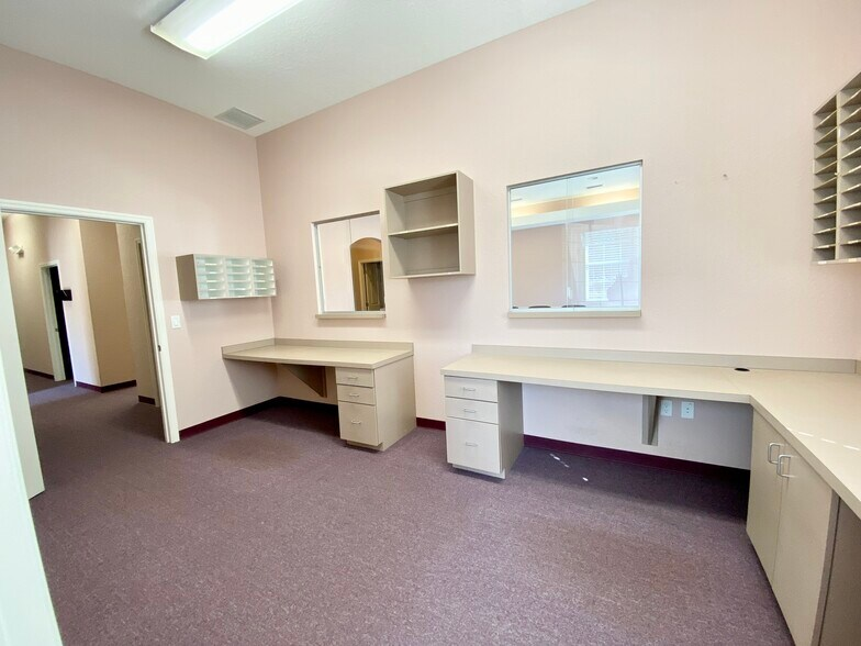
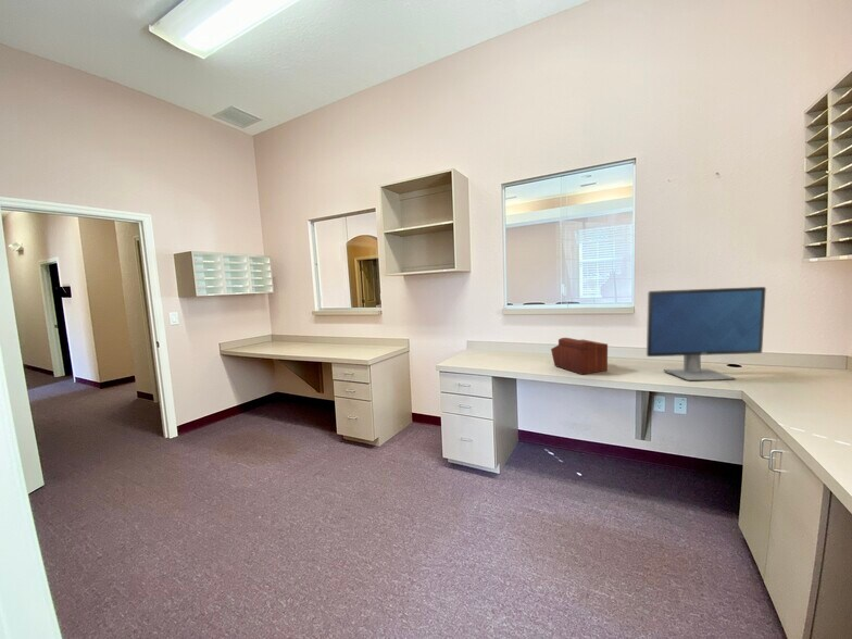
+ sewing box [550,337,609,376]
+ monitor [646,286,767,381]
